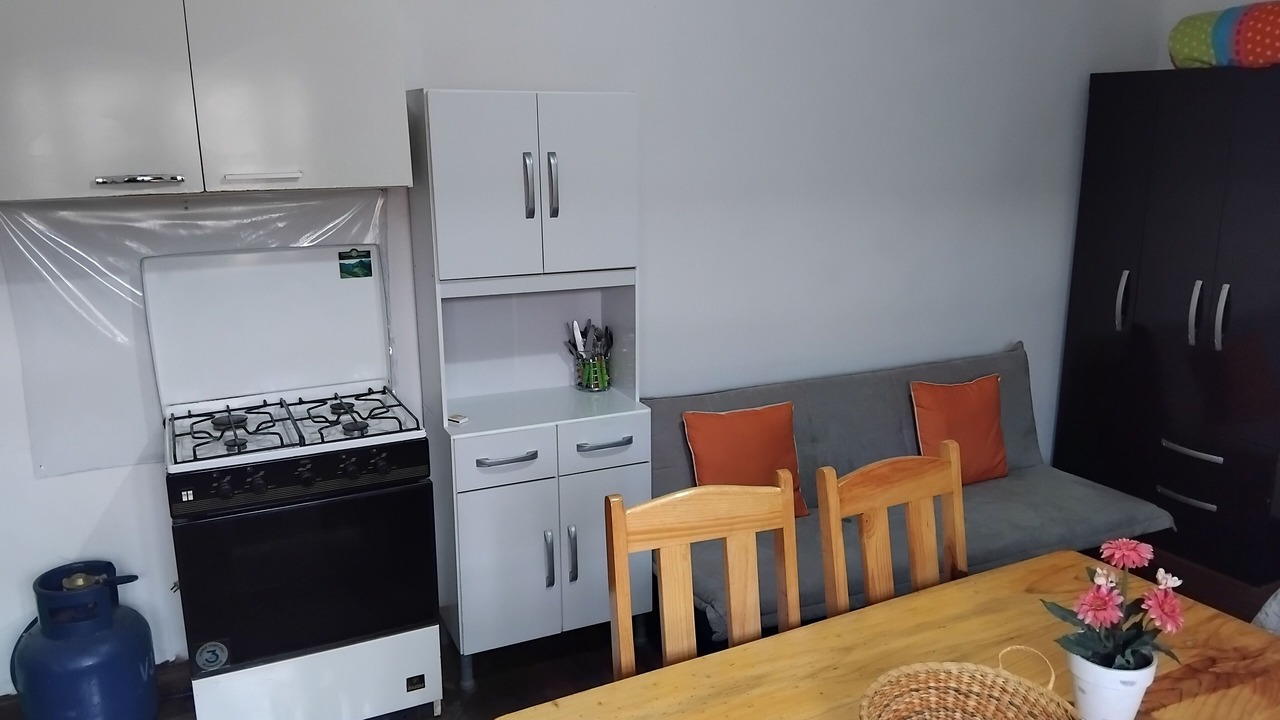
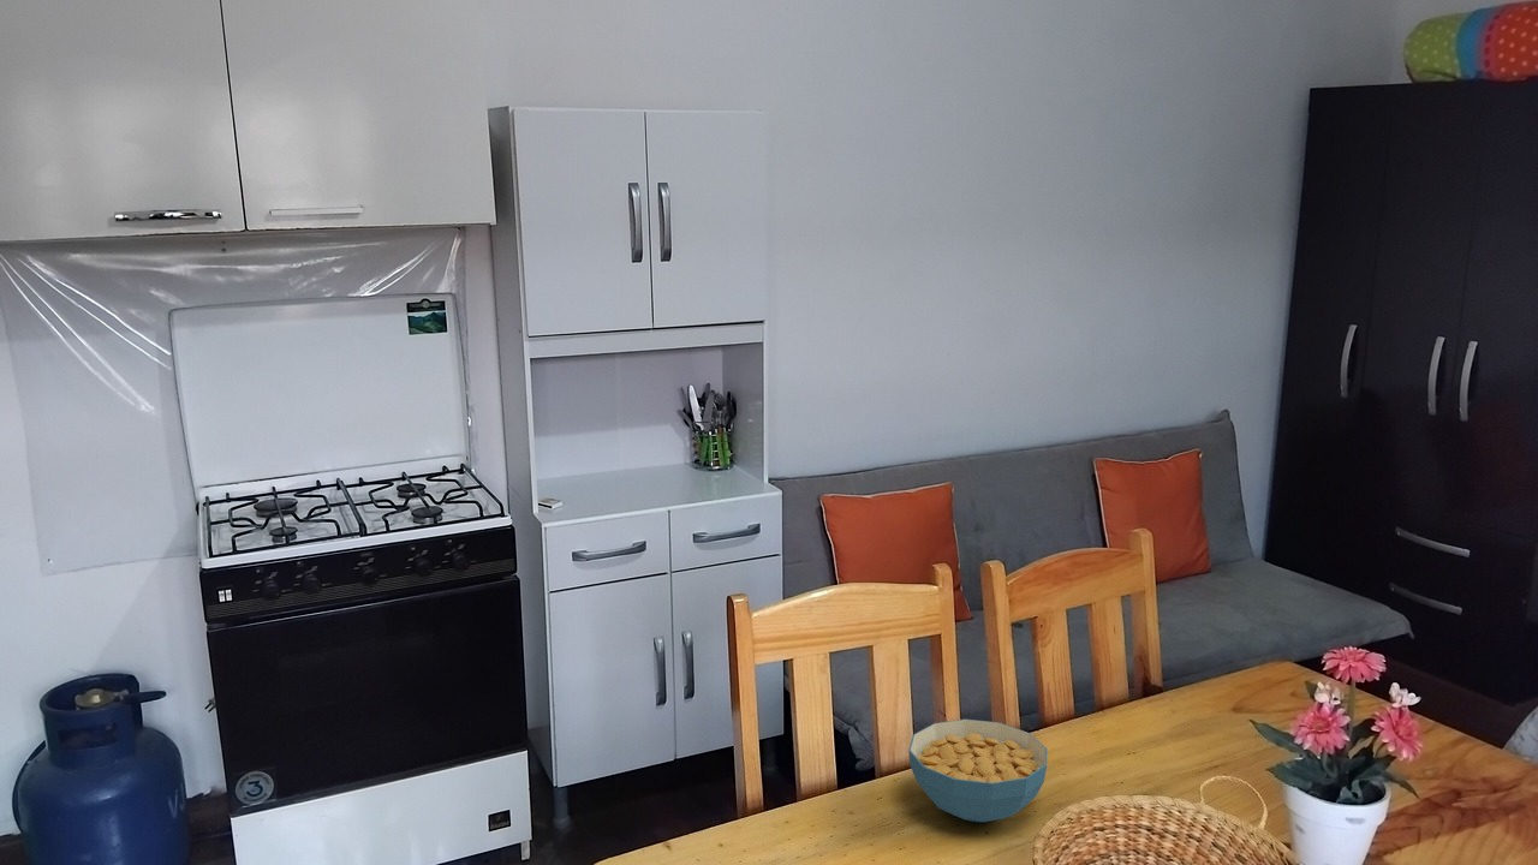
+ cereal bowl [907,718,1049,823]
